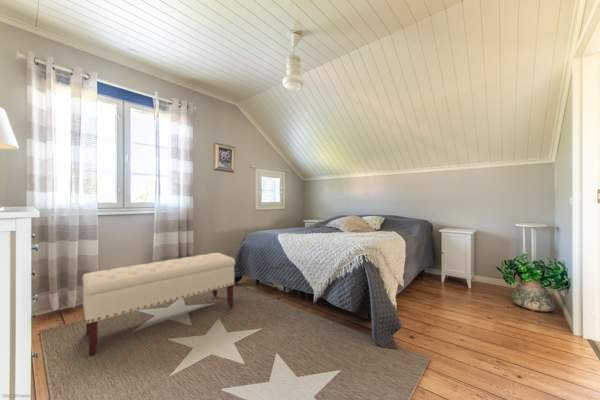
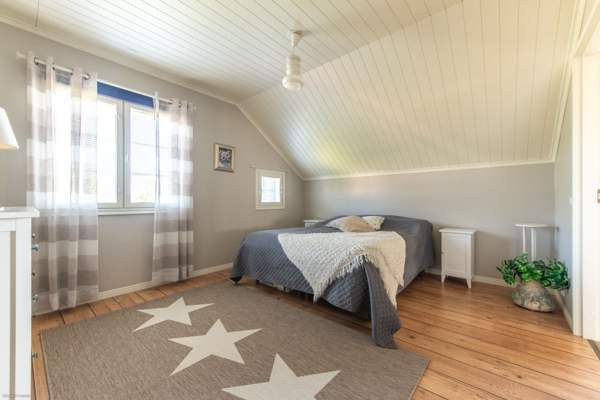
- bench [81,252,236,357]
